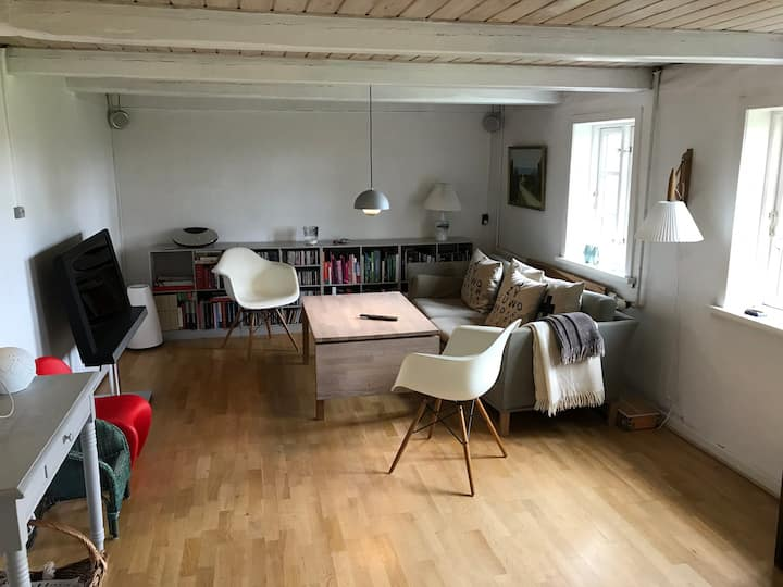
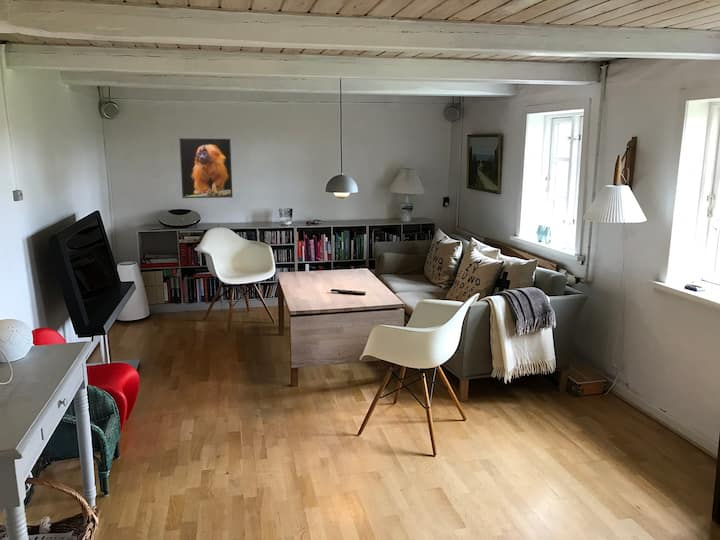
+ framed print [178,137,233,199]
